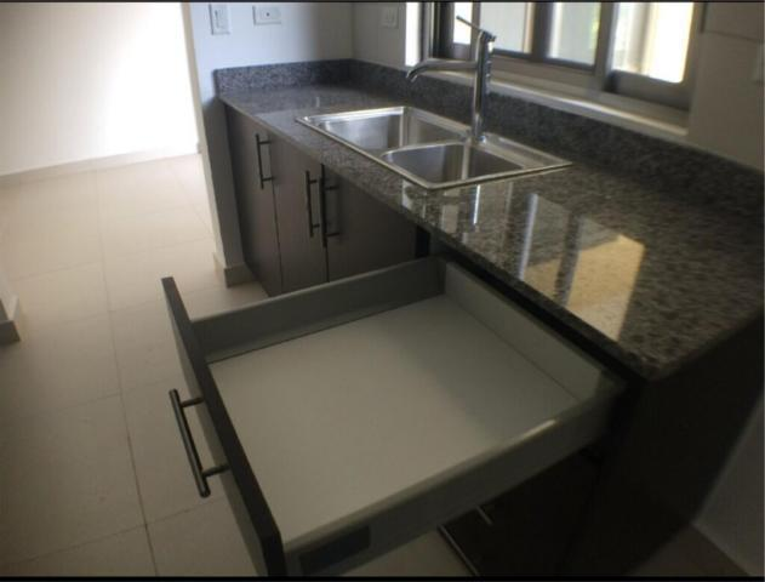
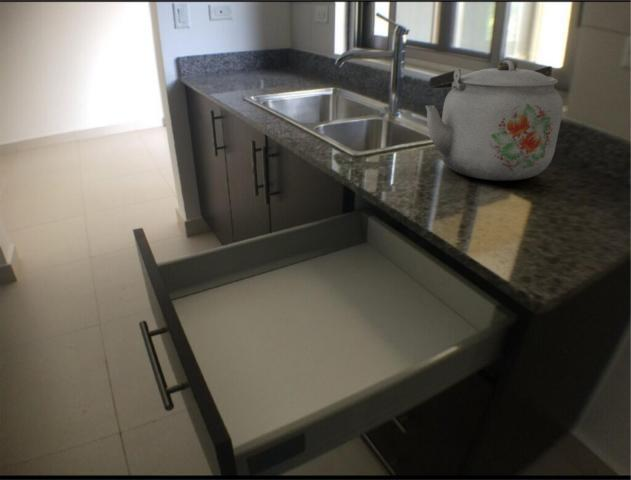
+ kettle [424,59,564,182]
